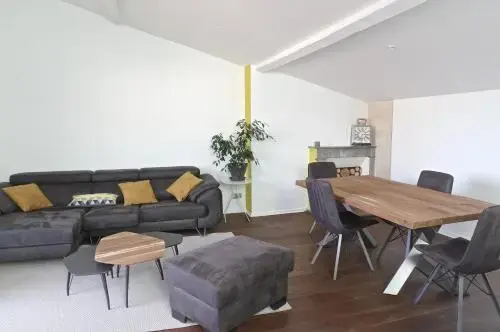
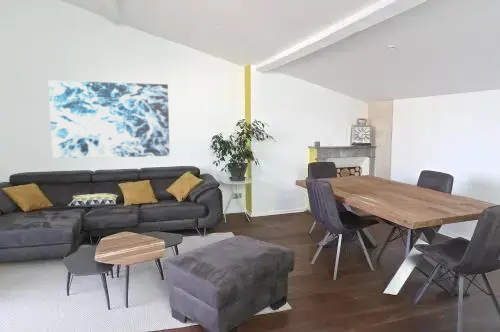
+ wall art [48,80,170,159]
